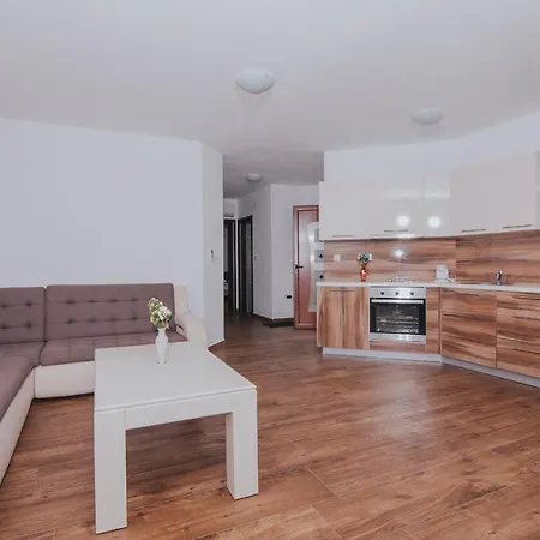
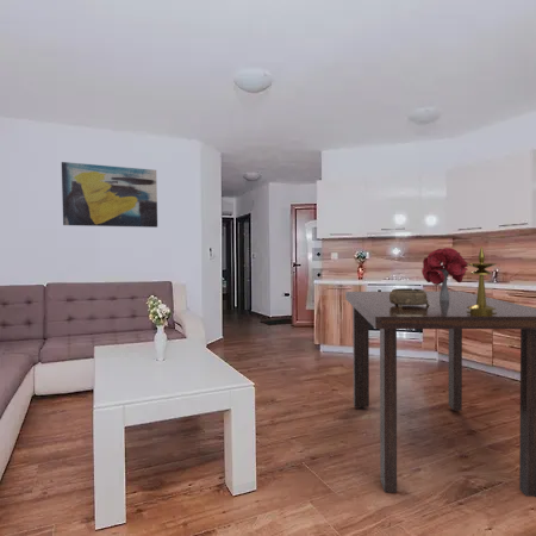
+ dining table [344,289,536,498]
+ decorative bowl [389,287,429,307]
+ candlestick [466,245,498,314]
+ bouquet [420,247,469,300]
+ wall art [61,161,158,229]
